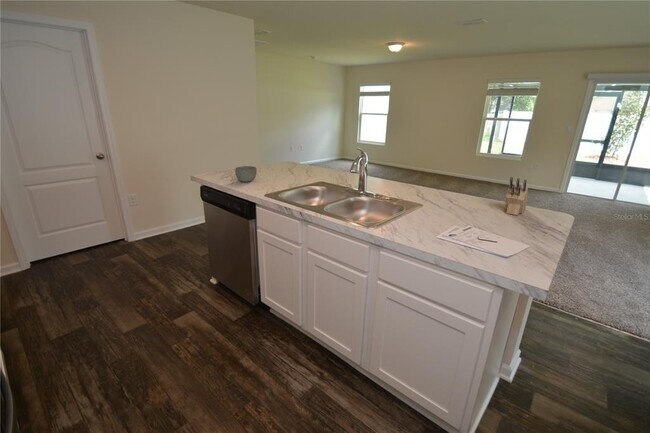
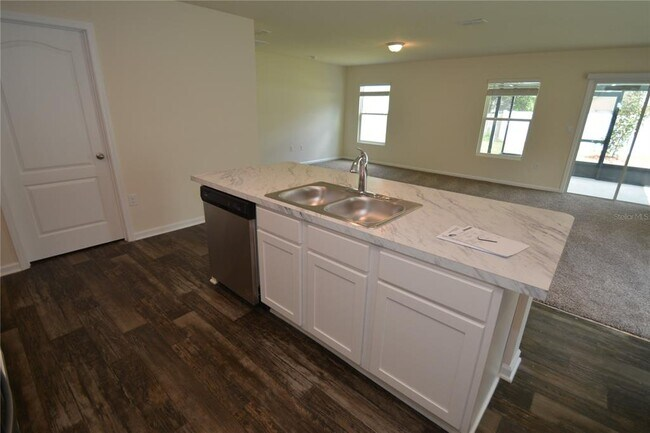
- bowl [234,165,258,183]
- knife block [504,176,529,216]
